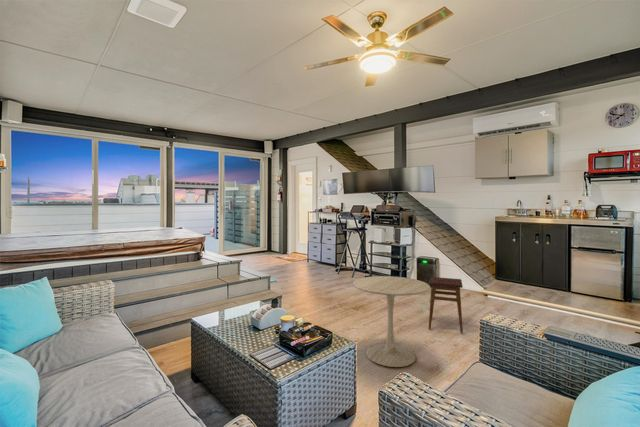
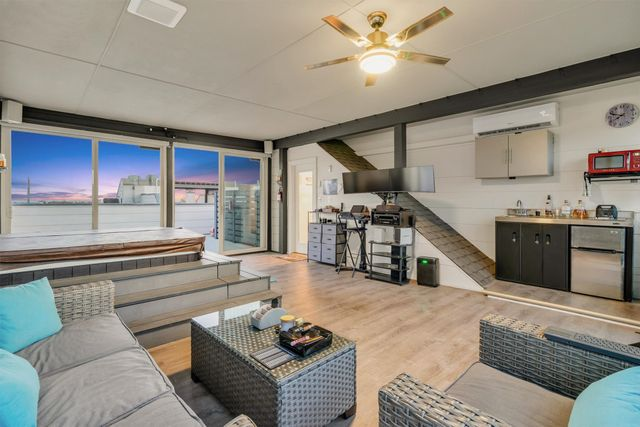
- stool [428,276,464,334]
- side table [352,275,431,368]
